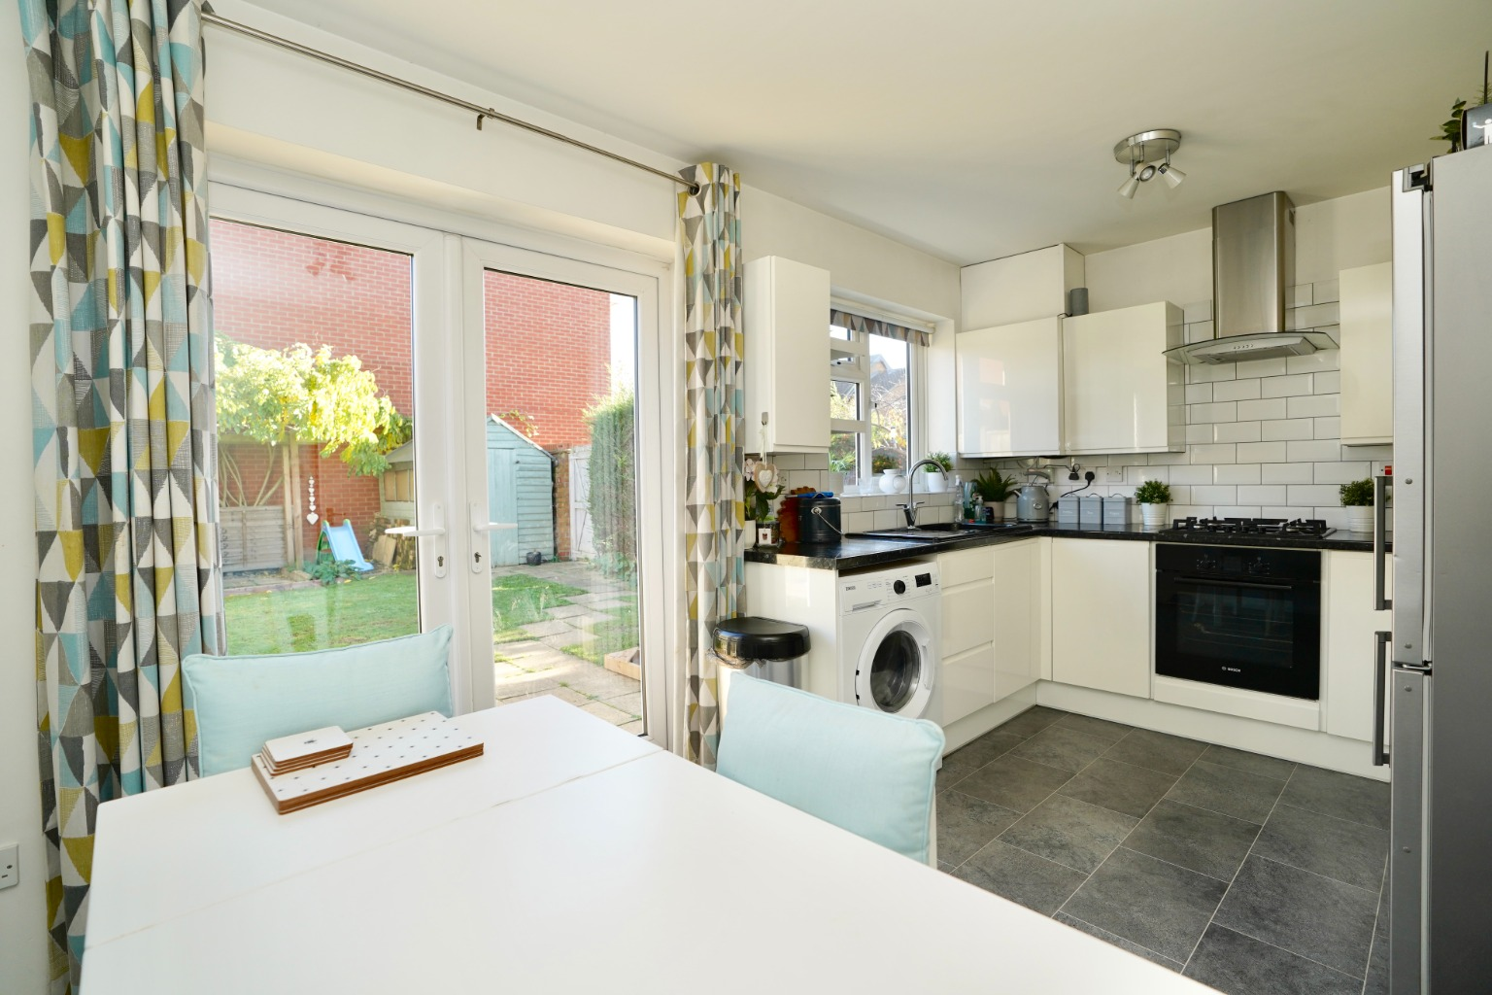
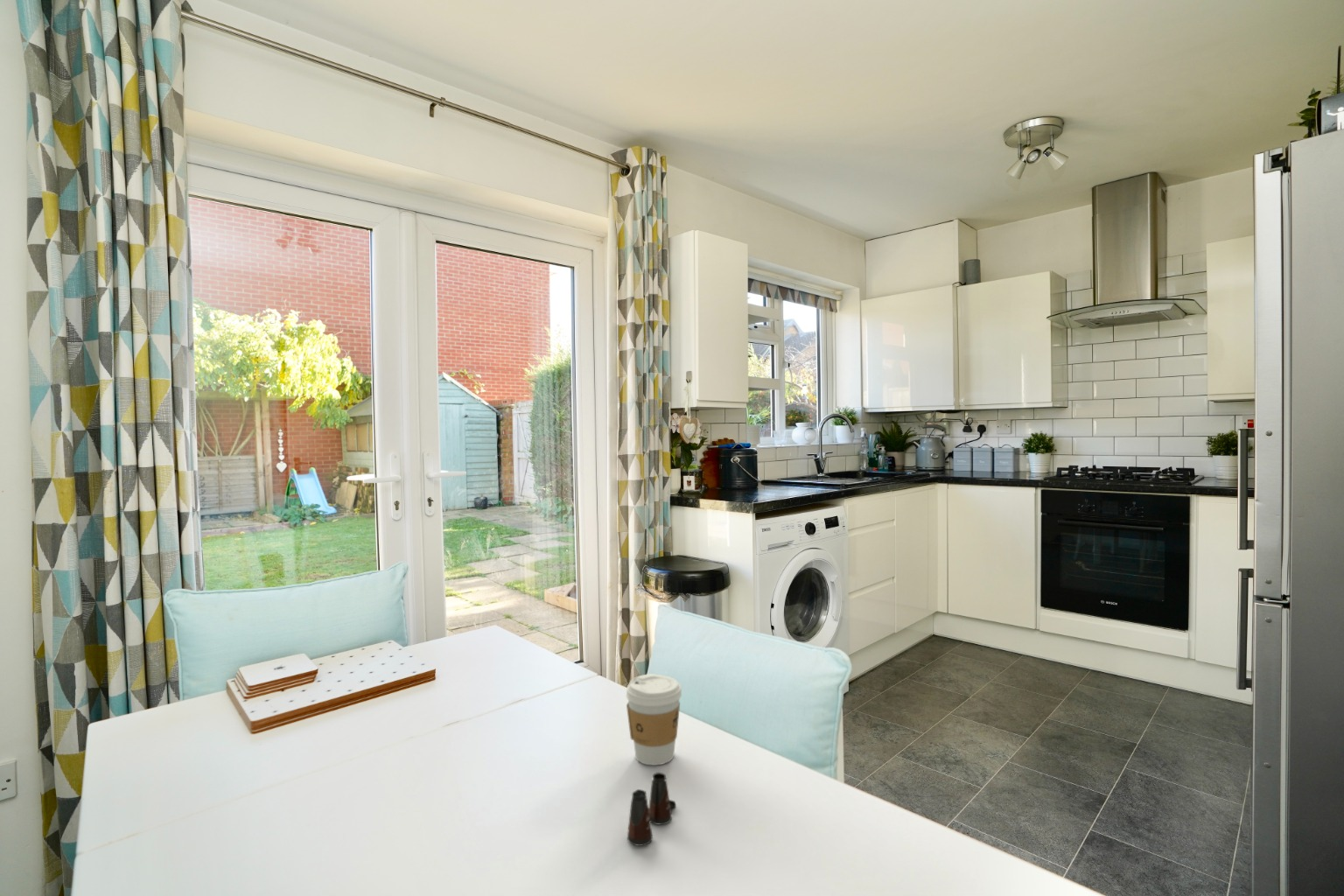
+ salt shaker [627,772,677,847]
+ coffee cup [626,673,683,766]
